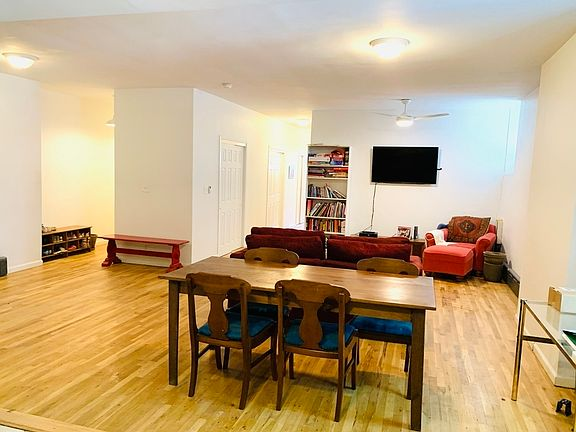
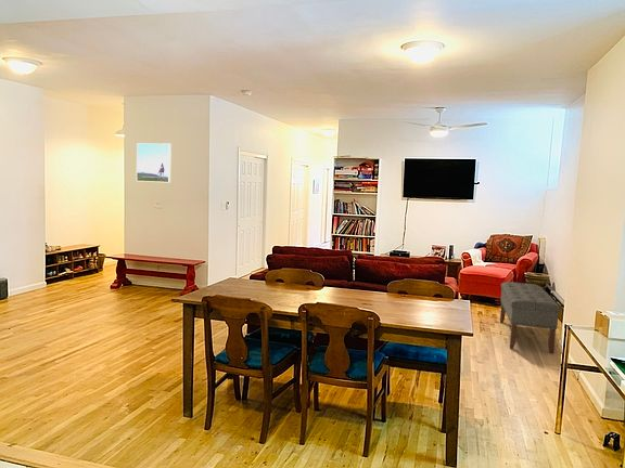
+ bench [499,281,561,354]
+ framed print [136,142,173,184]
